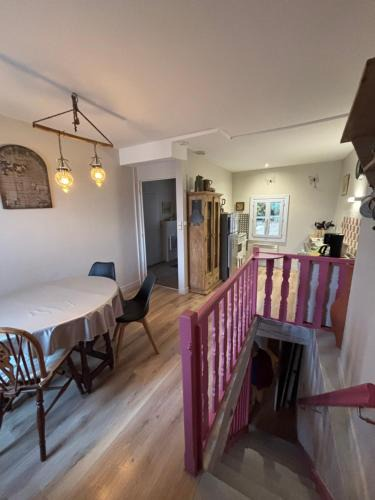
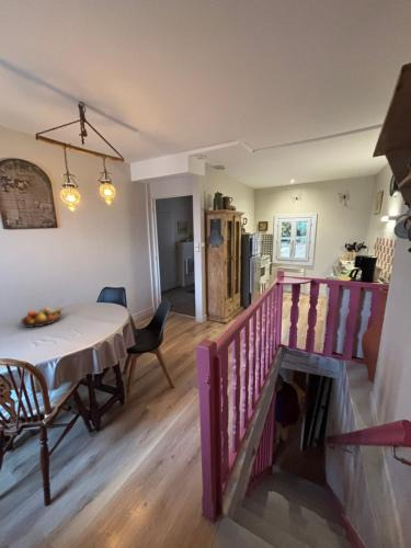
+ fruit bowl [20,306,66,329]
